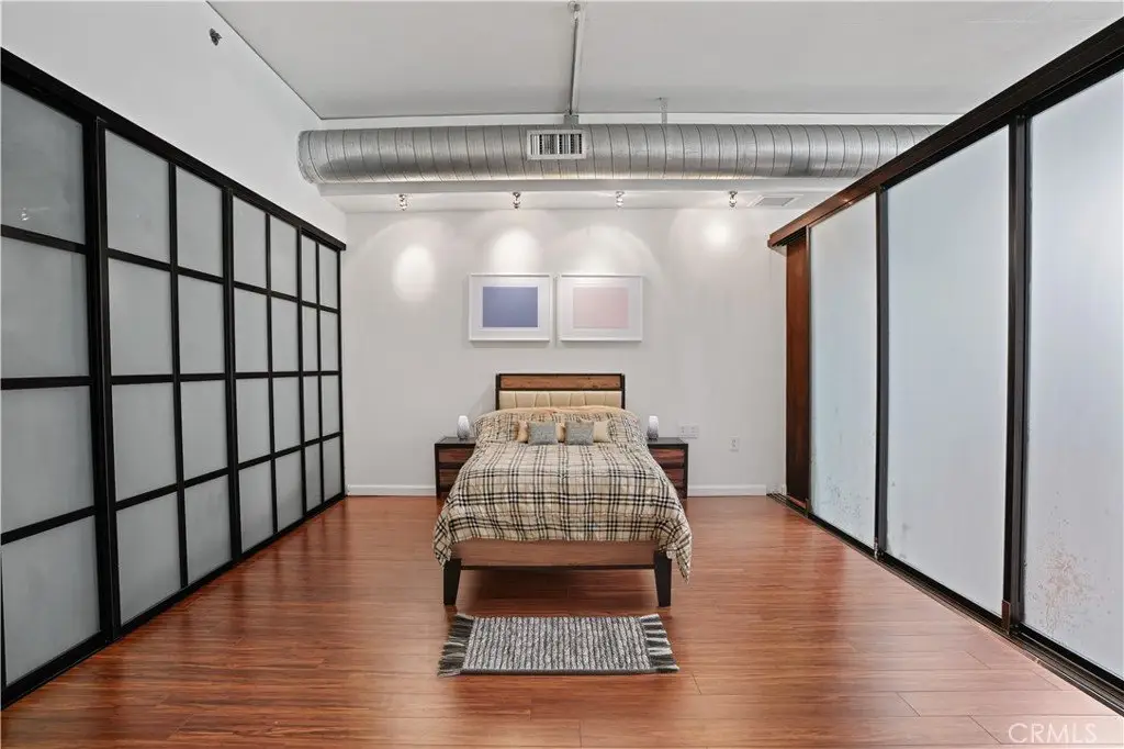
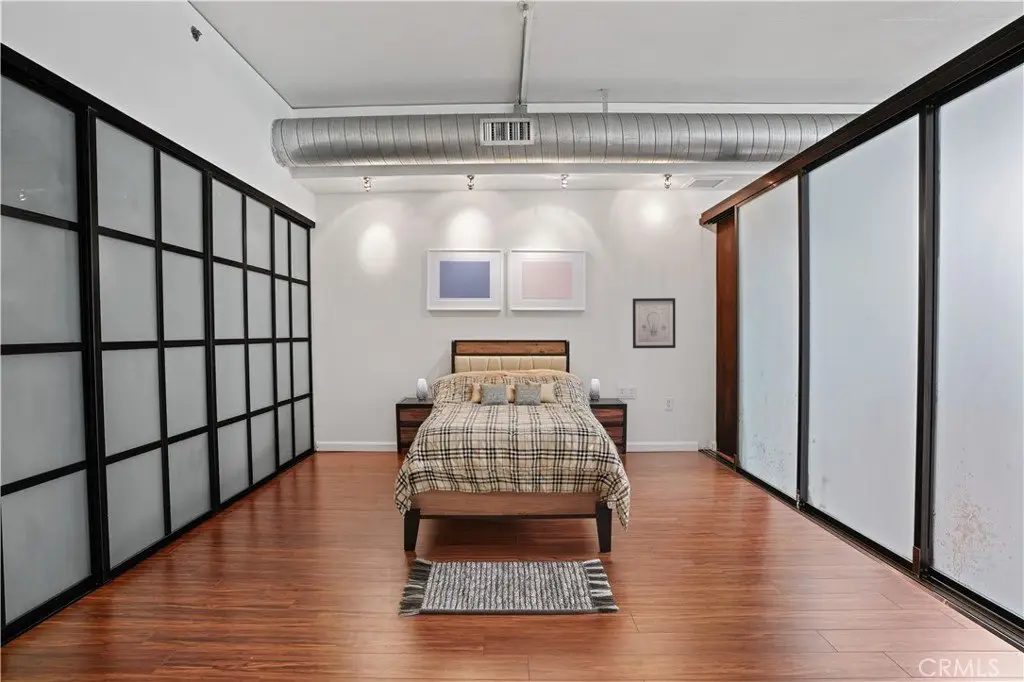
+ wall art [632,297,677,349]
